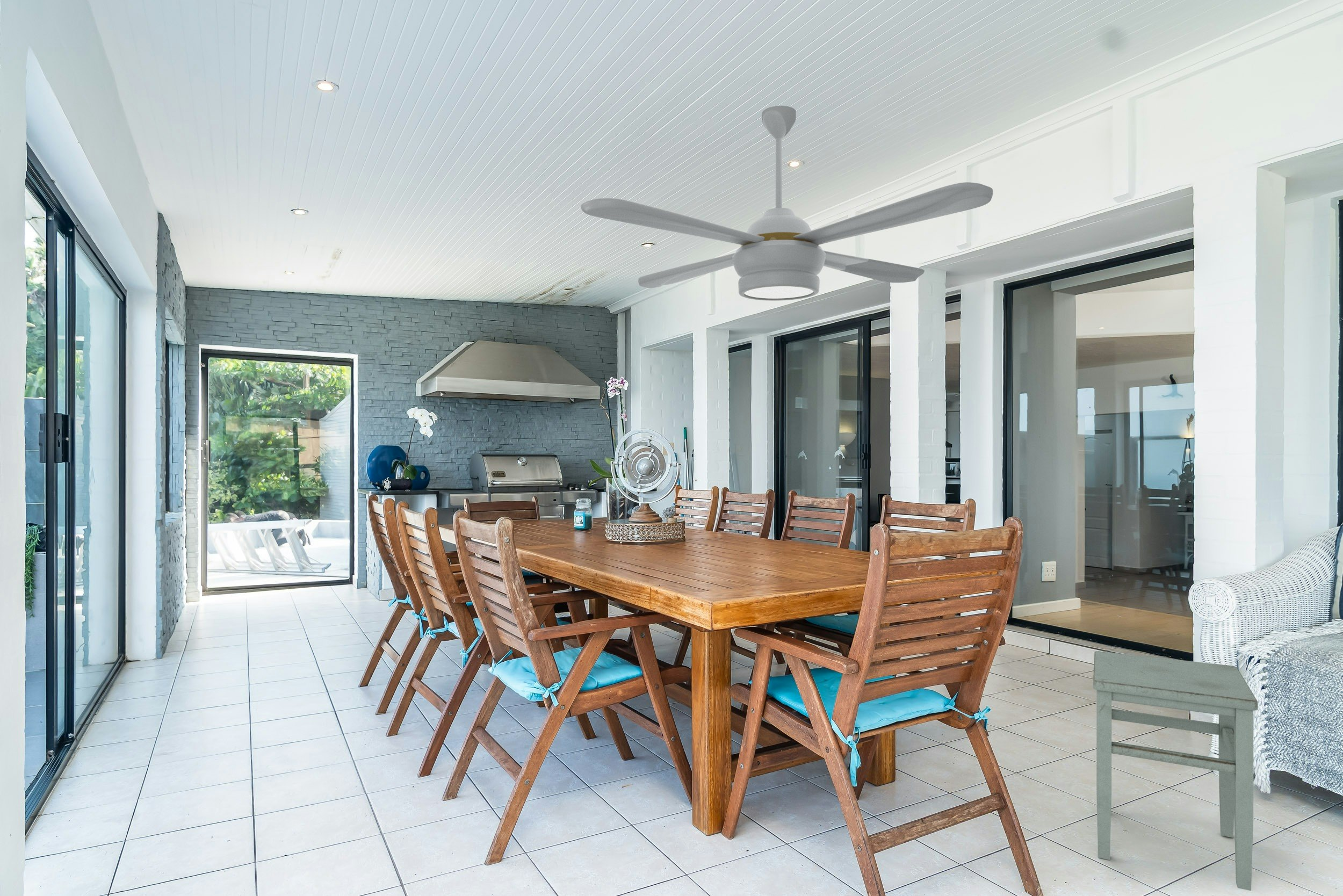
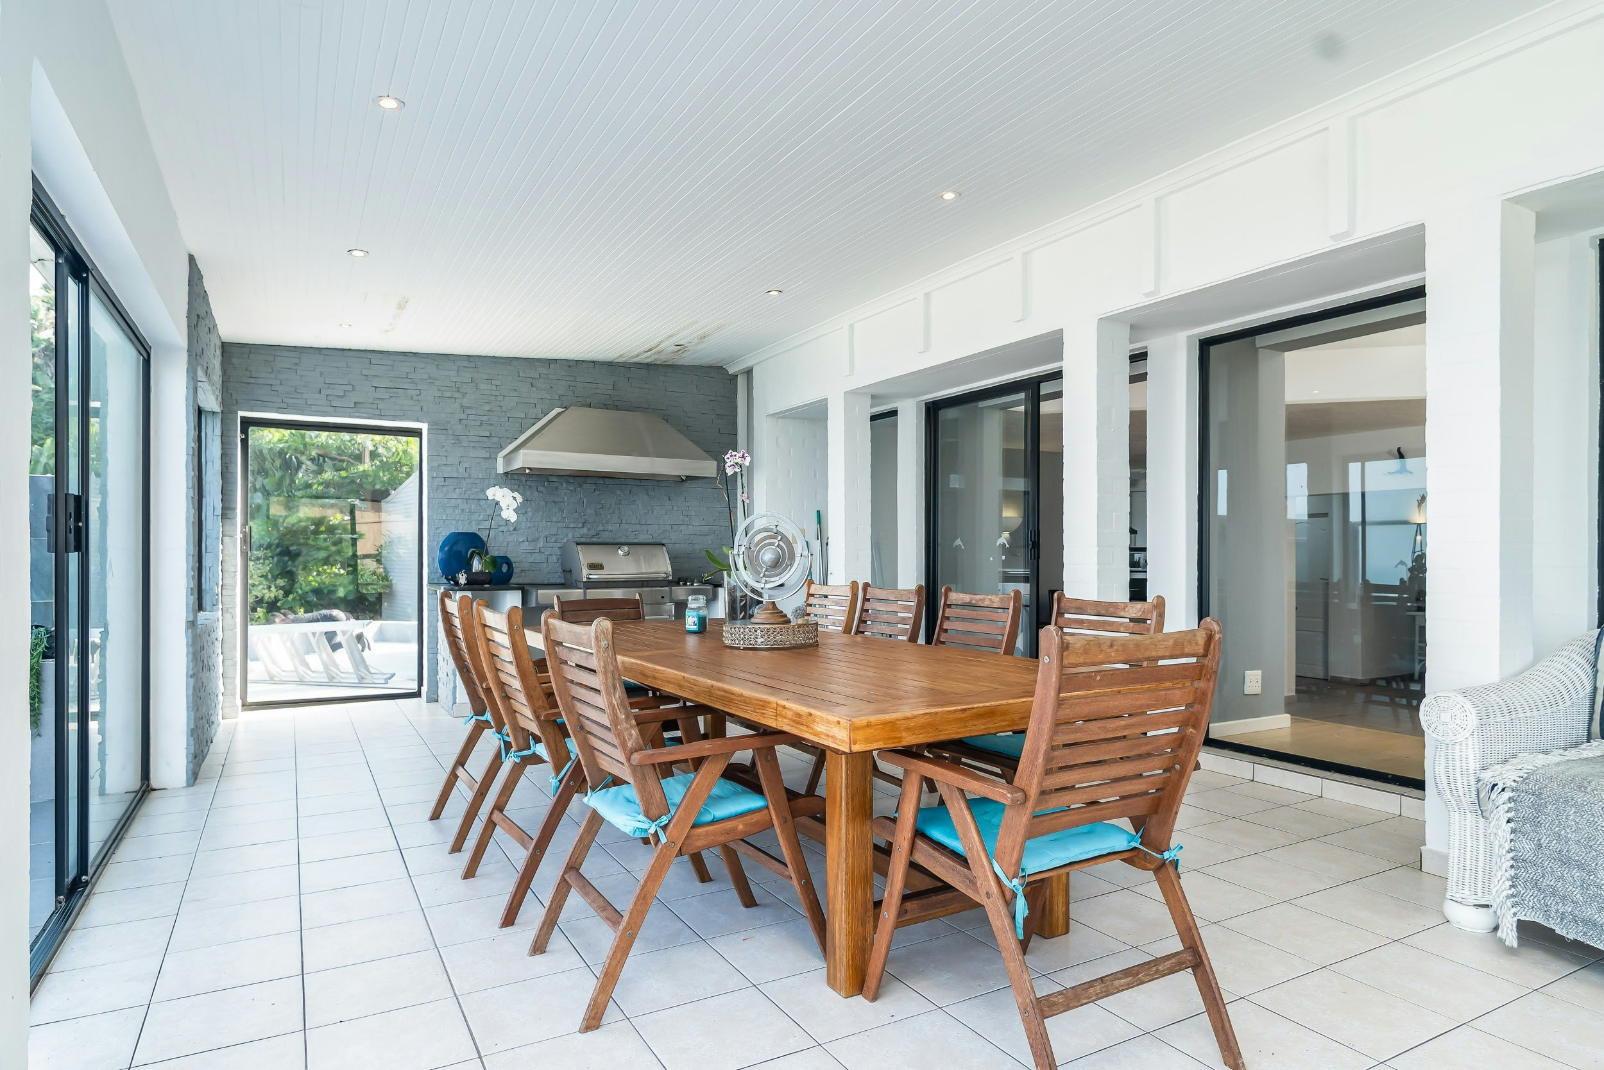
- stool [1093,651,1258,891]
- ceiling fan [580,105,993,301]
